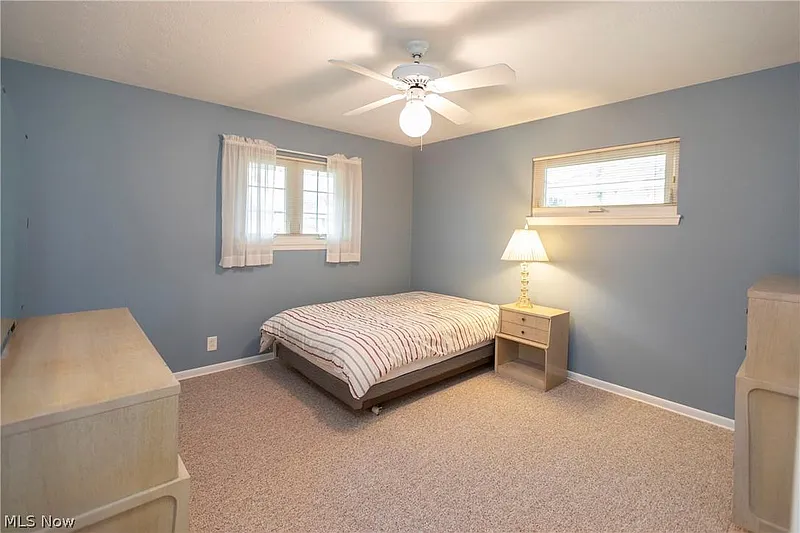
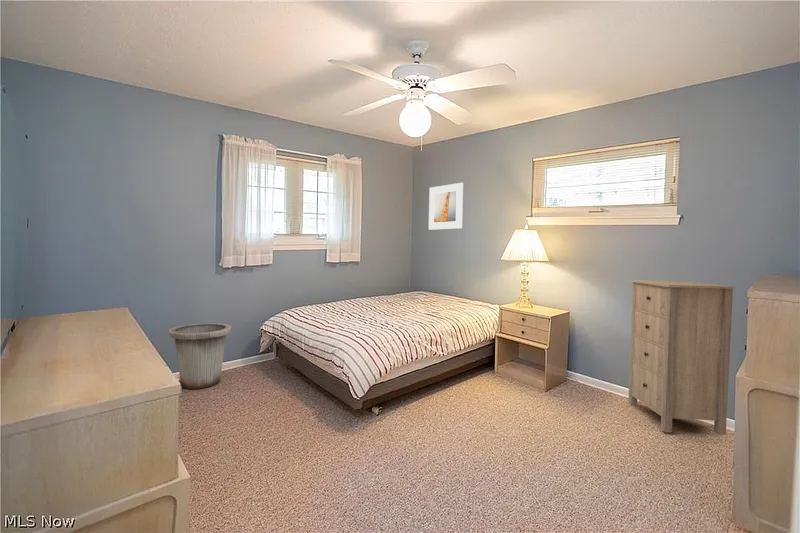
+ storage cabinet [627,279,736,436]
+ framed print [428,182,464,231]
+ trash can [168,322,232,390]
